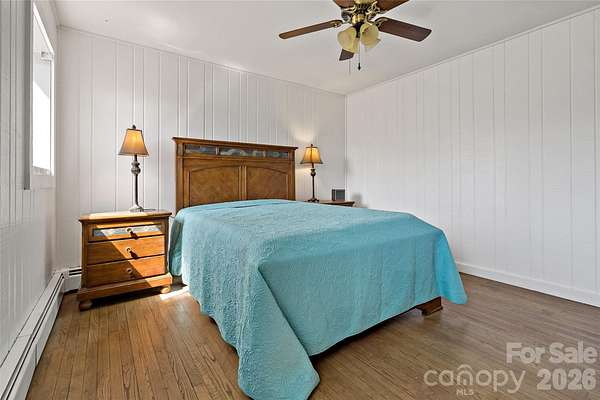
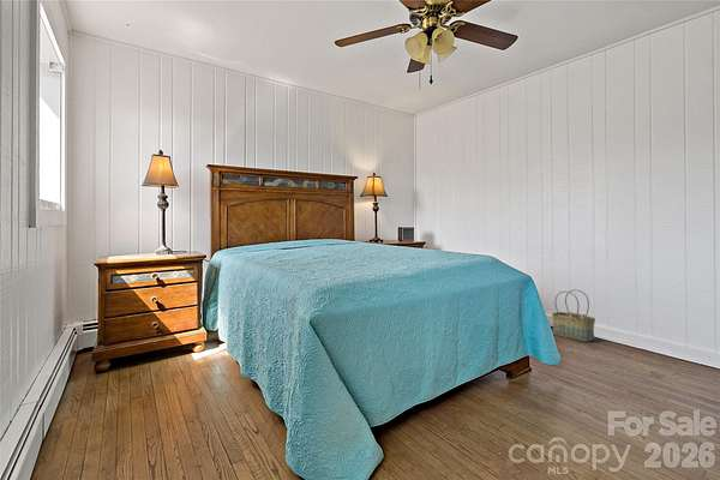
+ basket [551,288,596,342]
